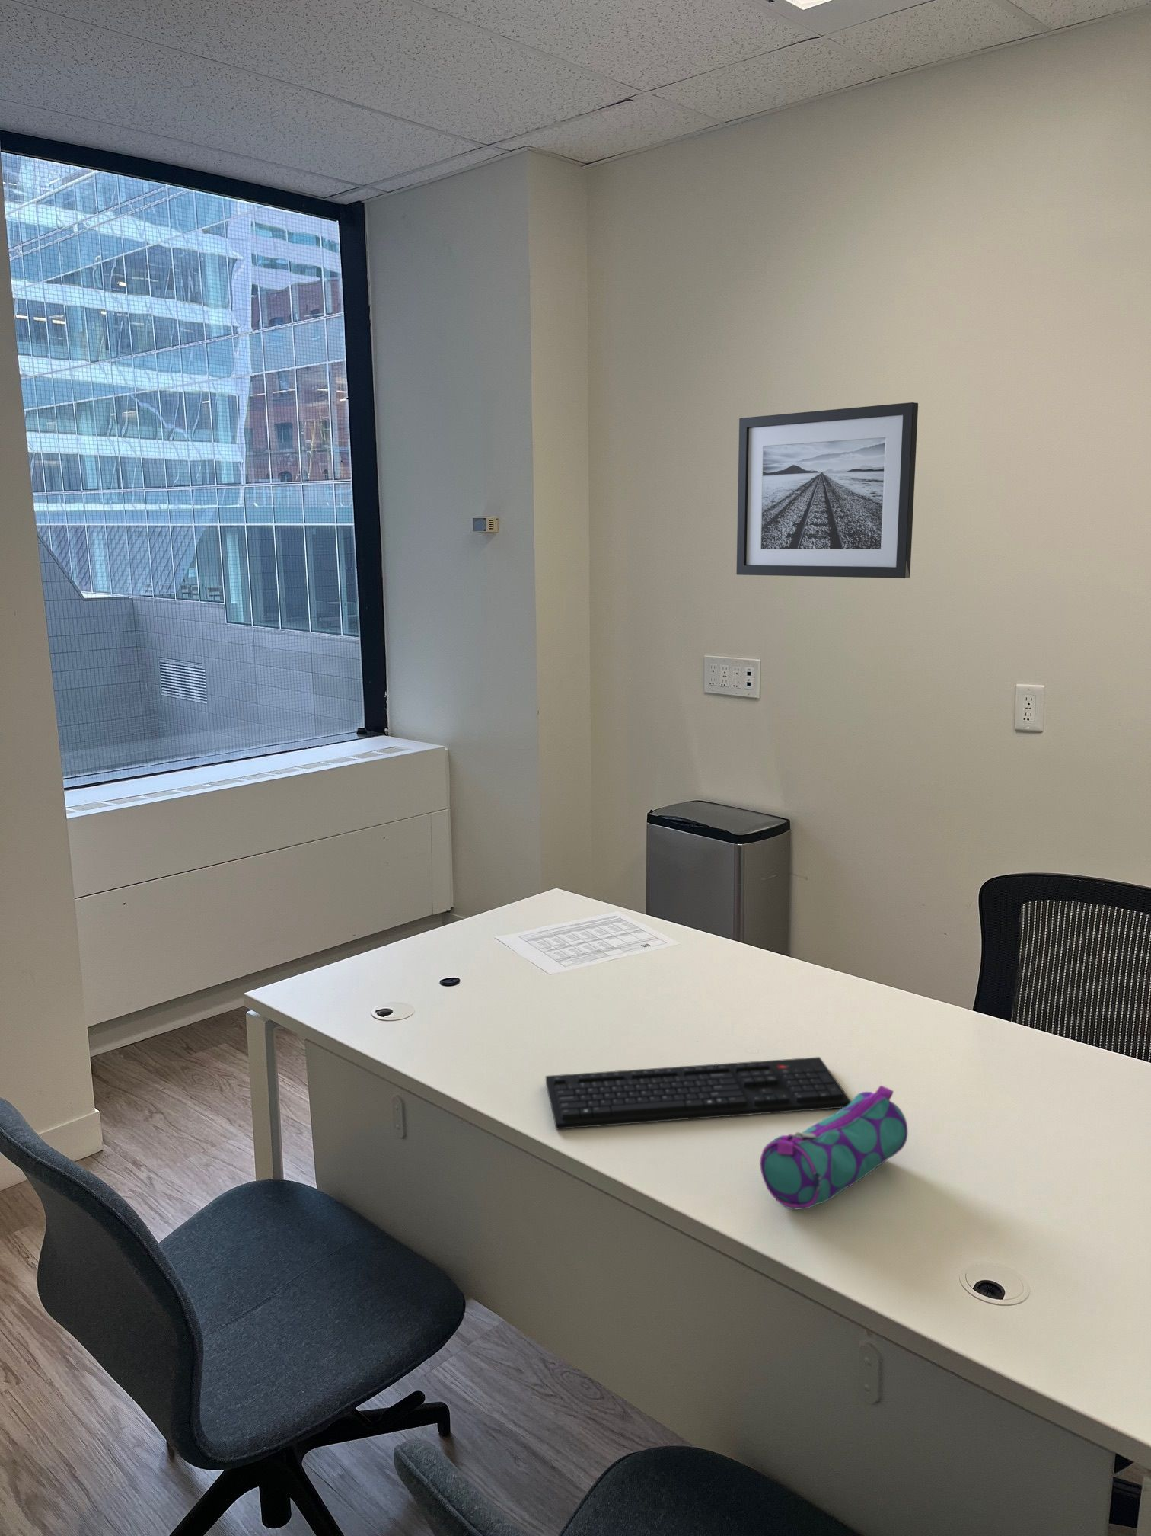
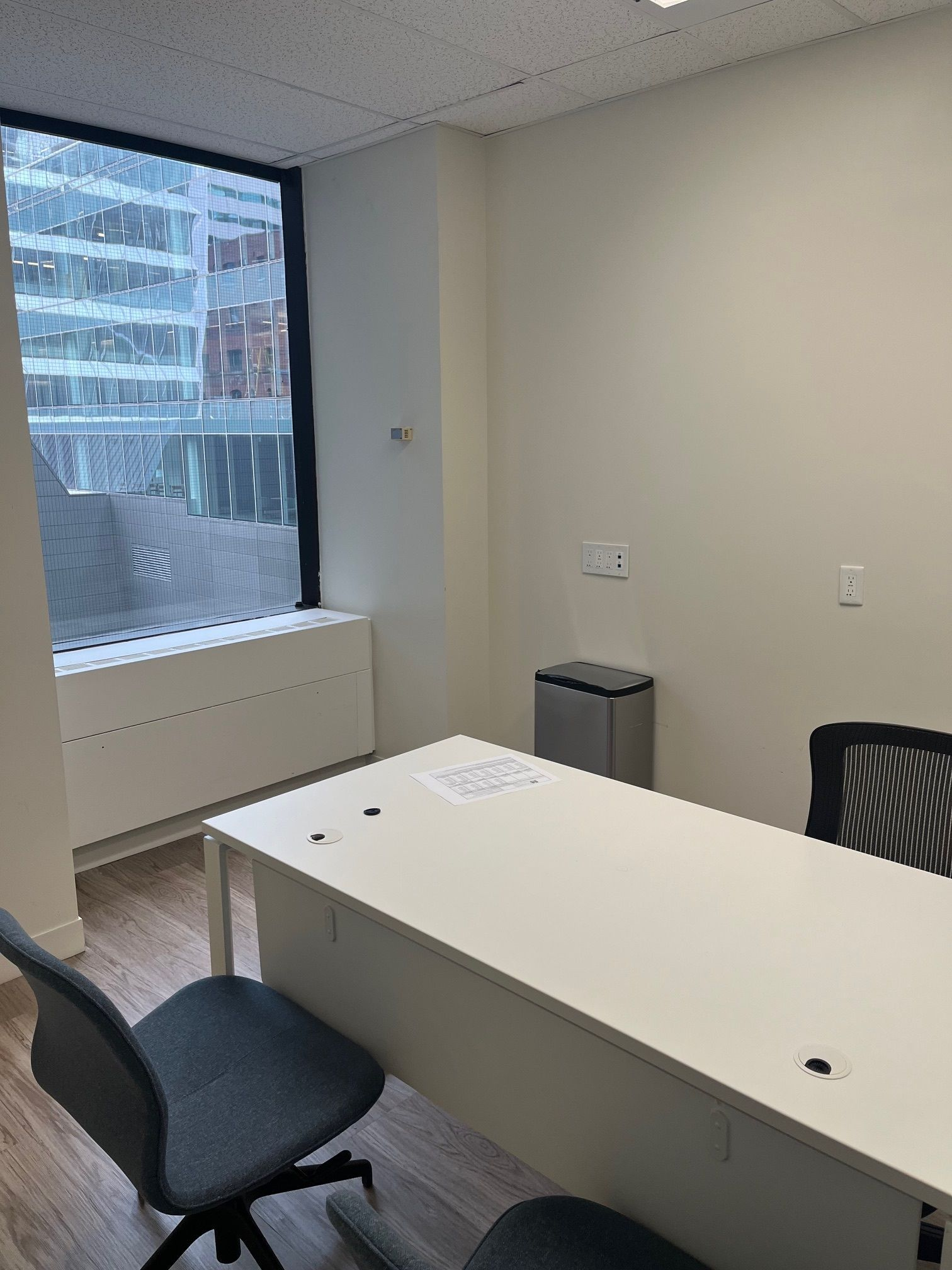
- wall art [735,402,919,579]
- keyboard [545,1056,852,1130]
- pencil case [759,1085,908,1211]
